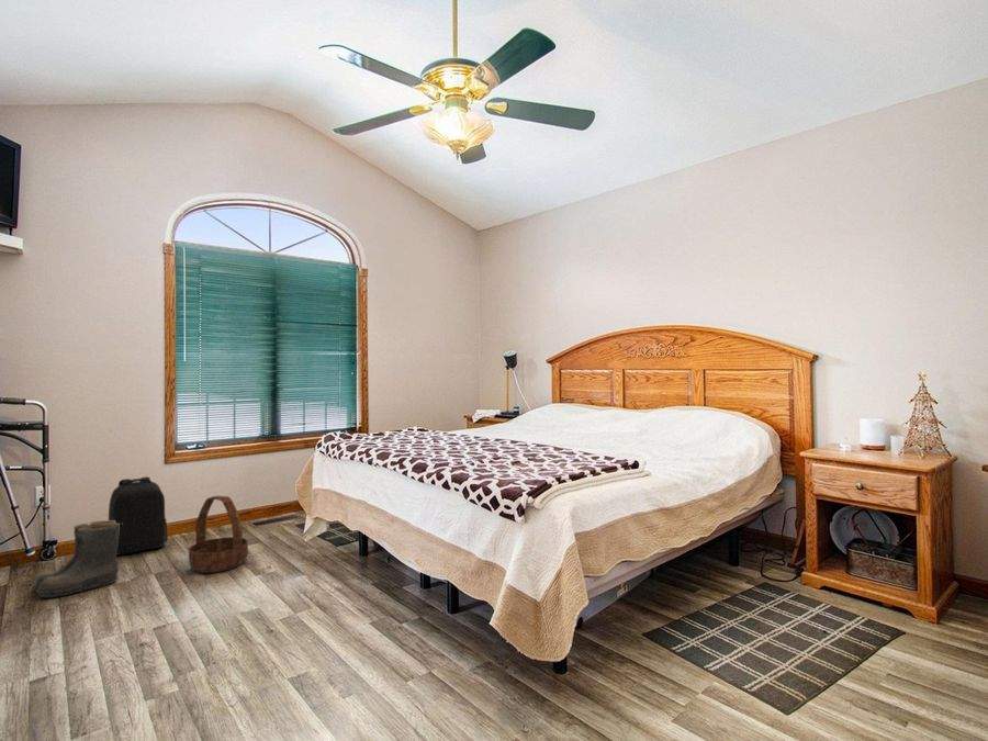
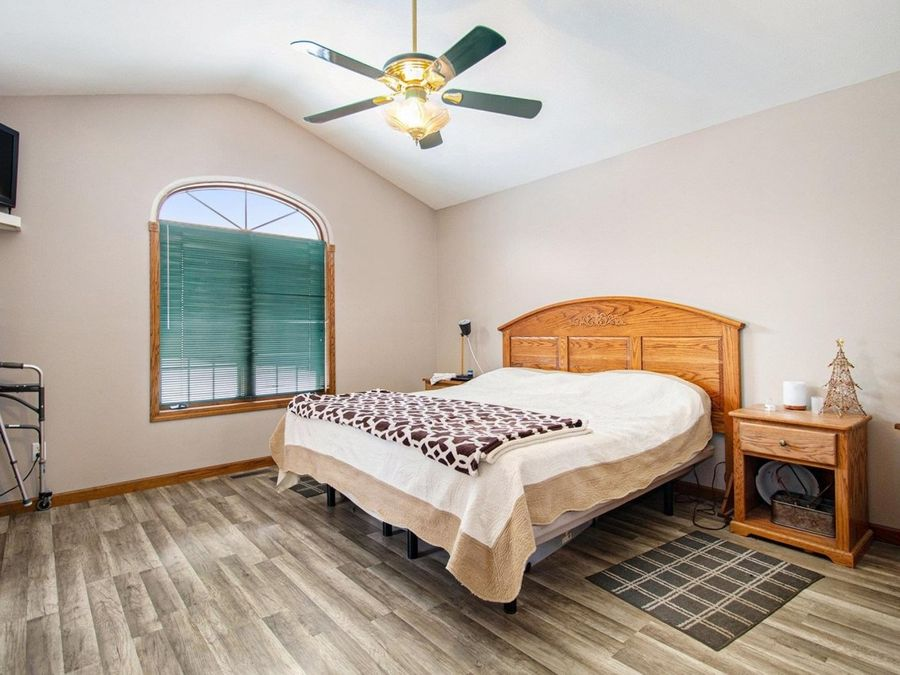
- basket [188,495,249,574]
- boots [32,519,120,598]
- backpack [108,475,169,557]
